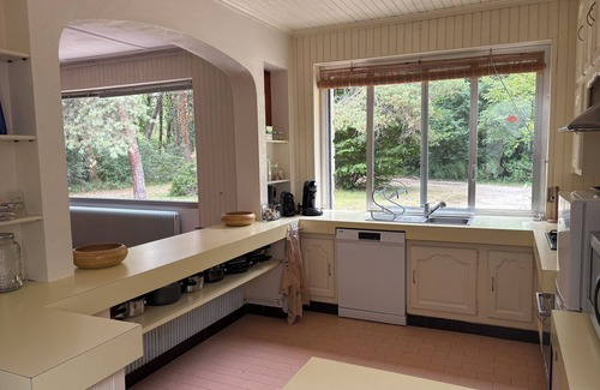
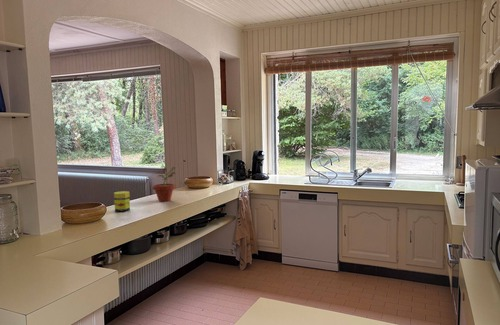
+ jar [113,190,131,213]
+ potted plant [151,165,177,202]
